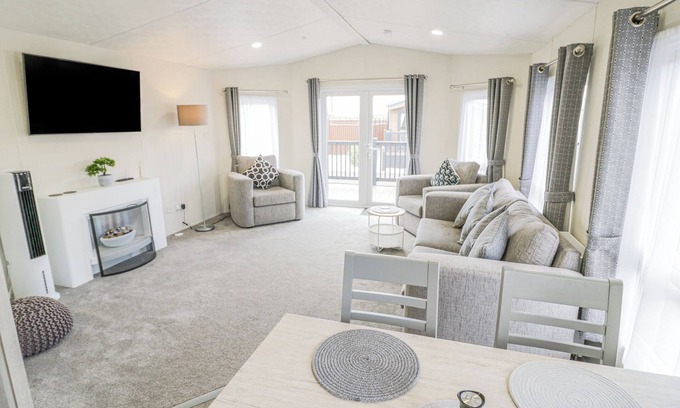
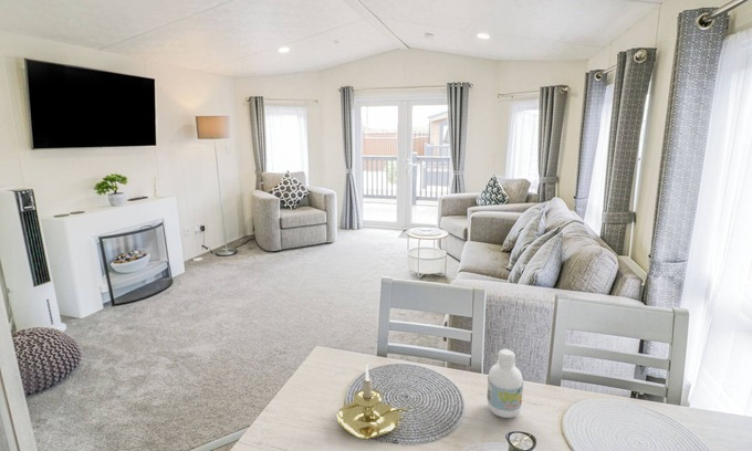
+ bottle [487,348,524,419]
+ candle holder [336,363,411,440]
